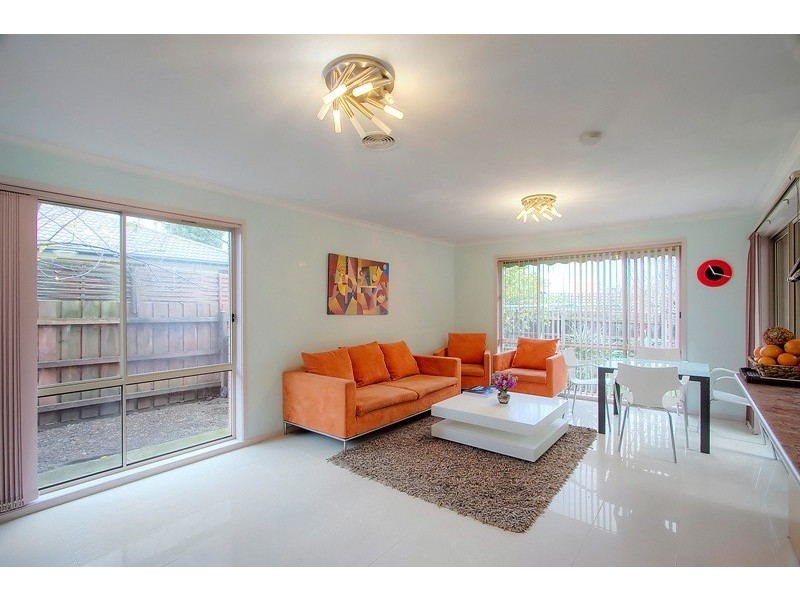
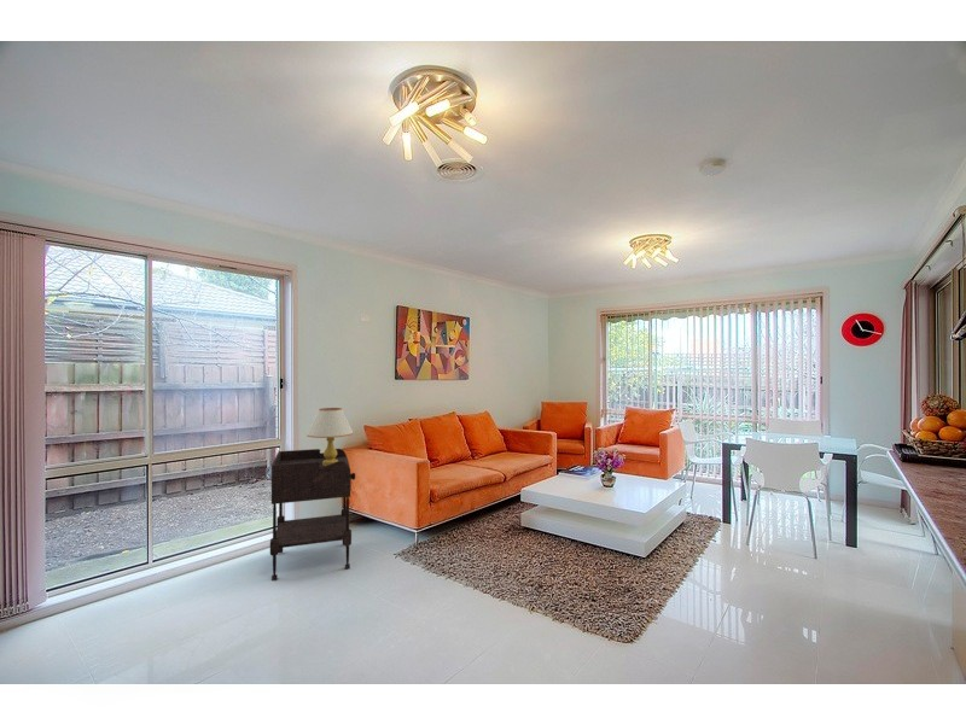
+ table lamp [305,407,354,466]
+ side table [269,448,356,582]
